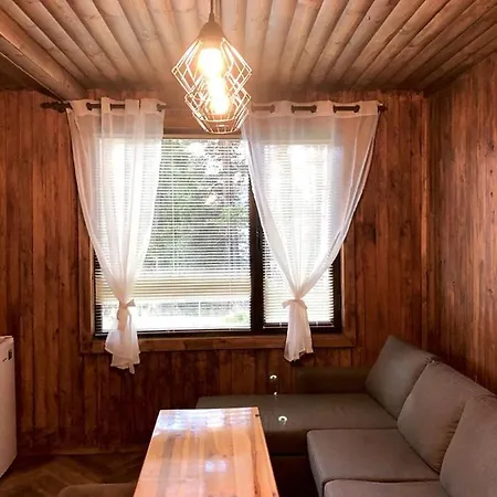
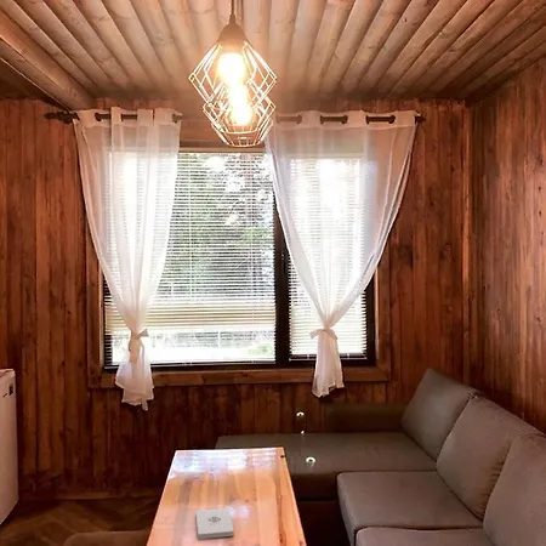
+ notepad [194,507,235,540]
